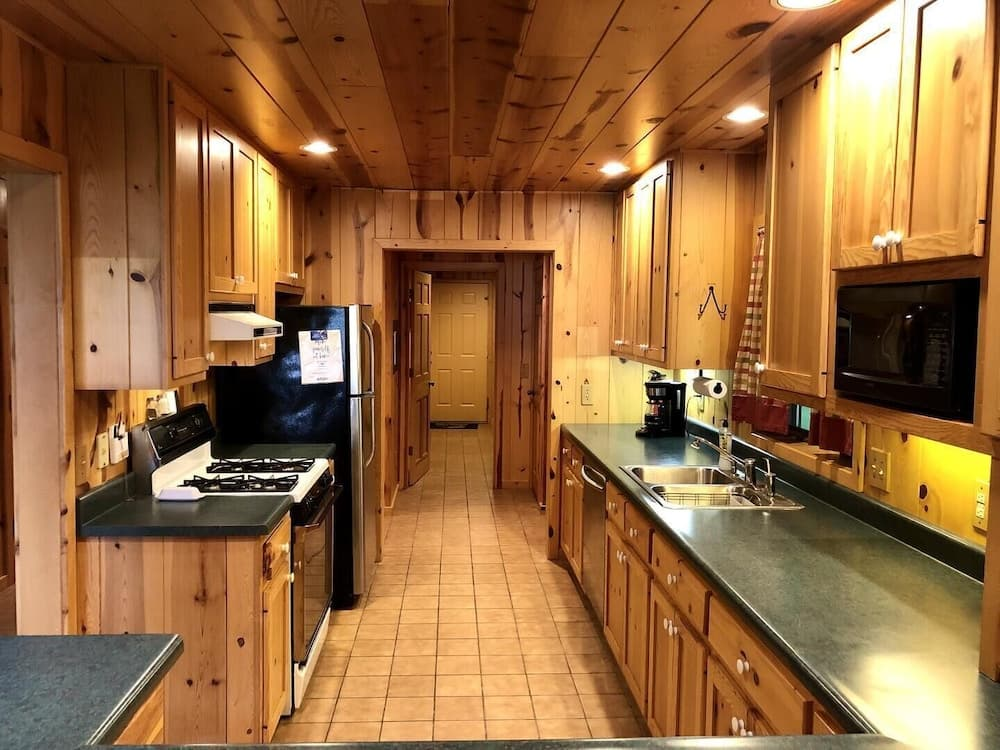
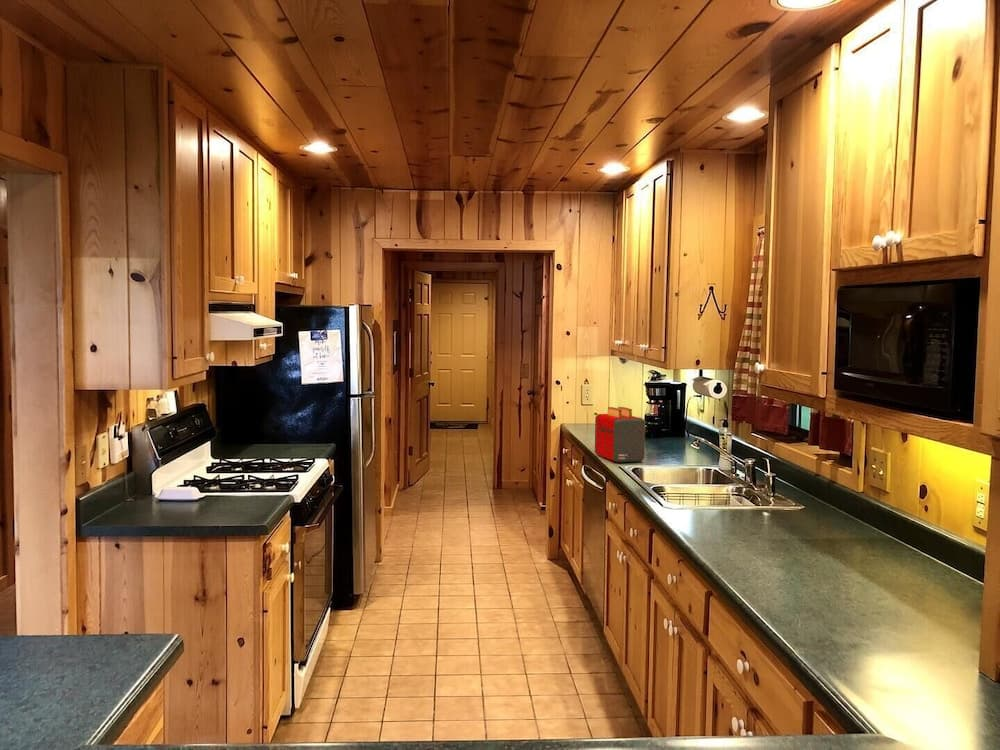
+ toaster [594,406,646,463]
